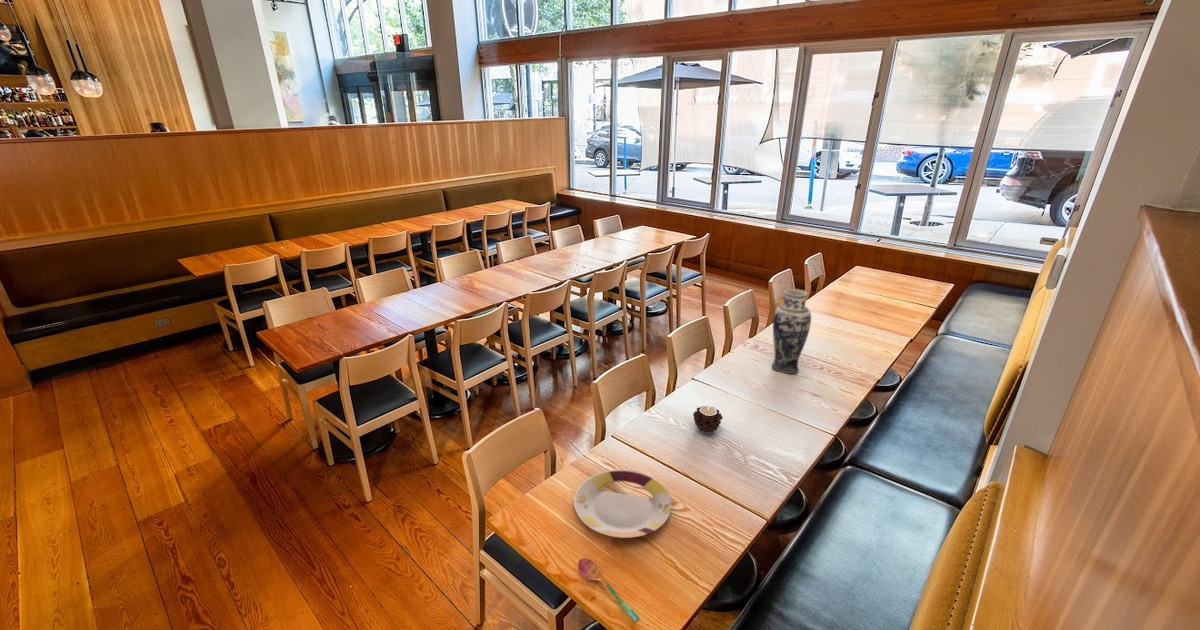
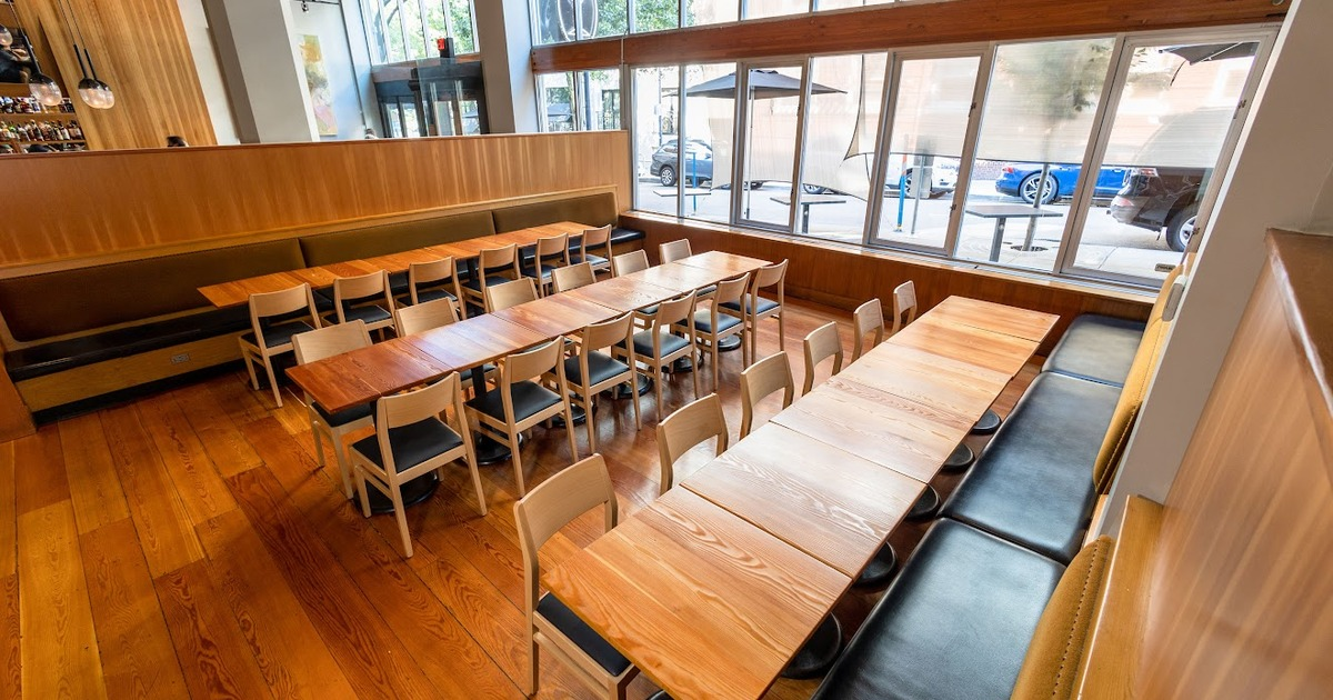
- candle [692,405,724,435]
- vase [771,288,812,375]
- plate [573,468,672,539]
- soupspoon [577,557,640,622]
